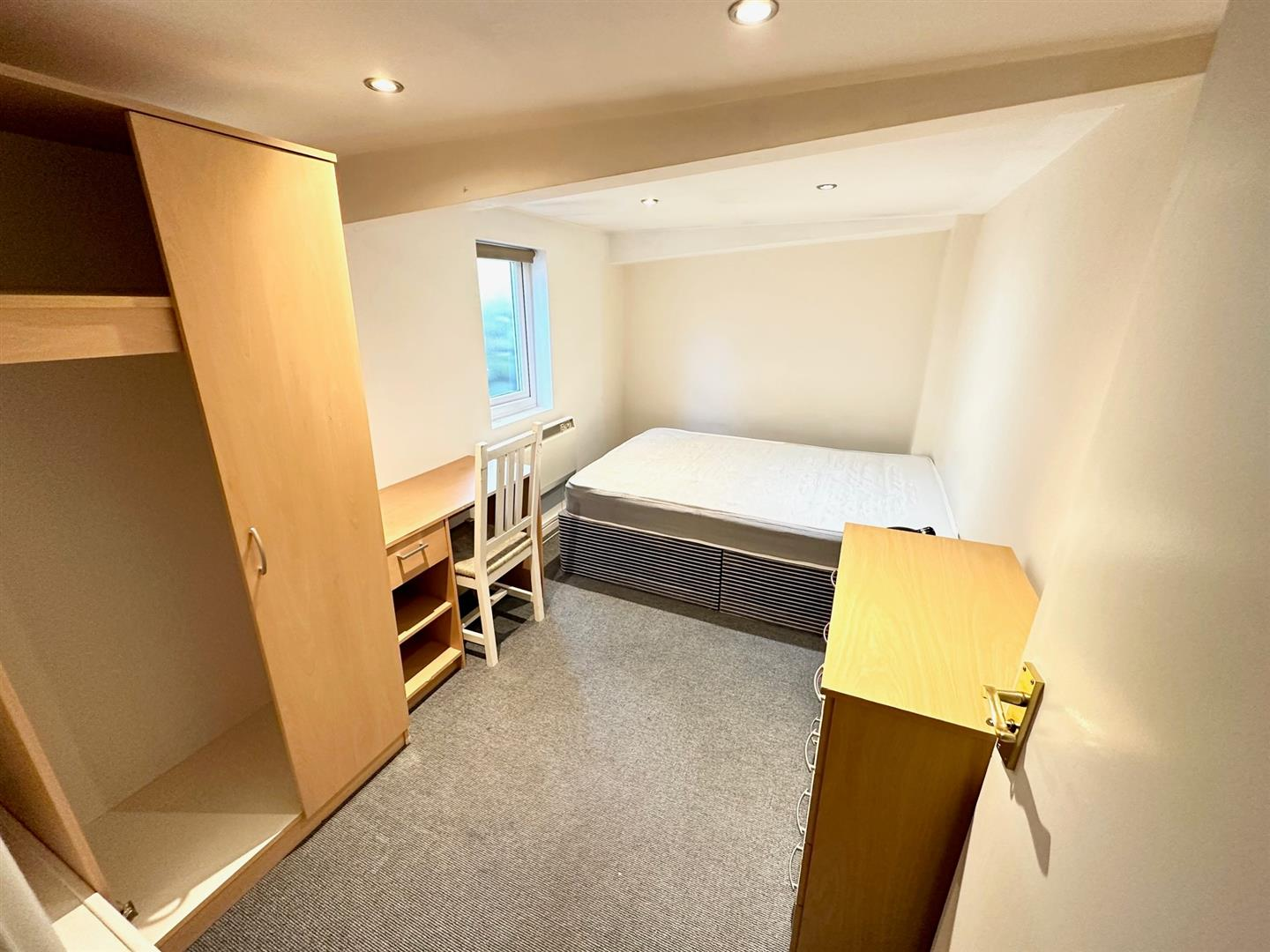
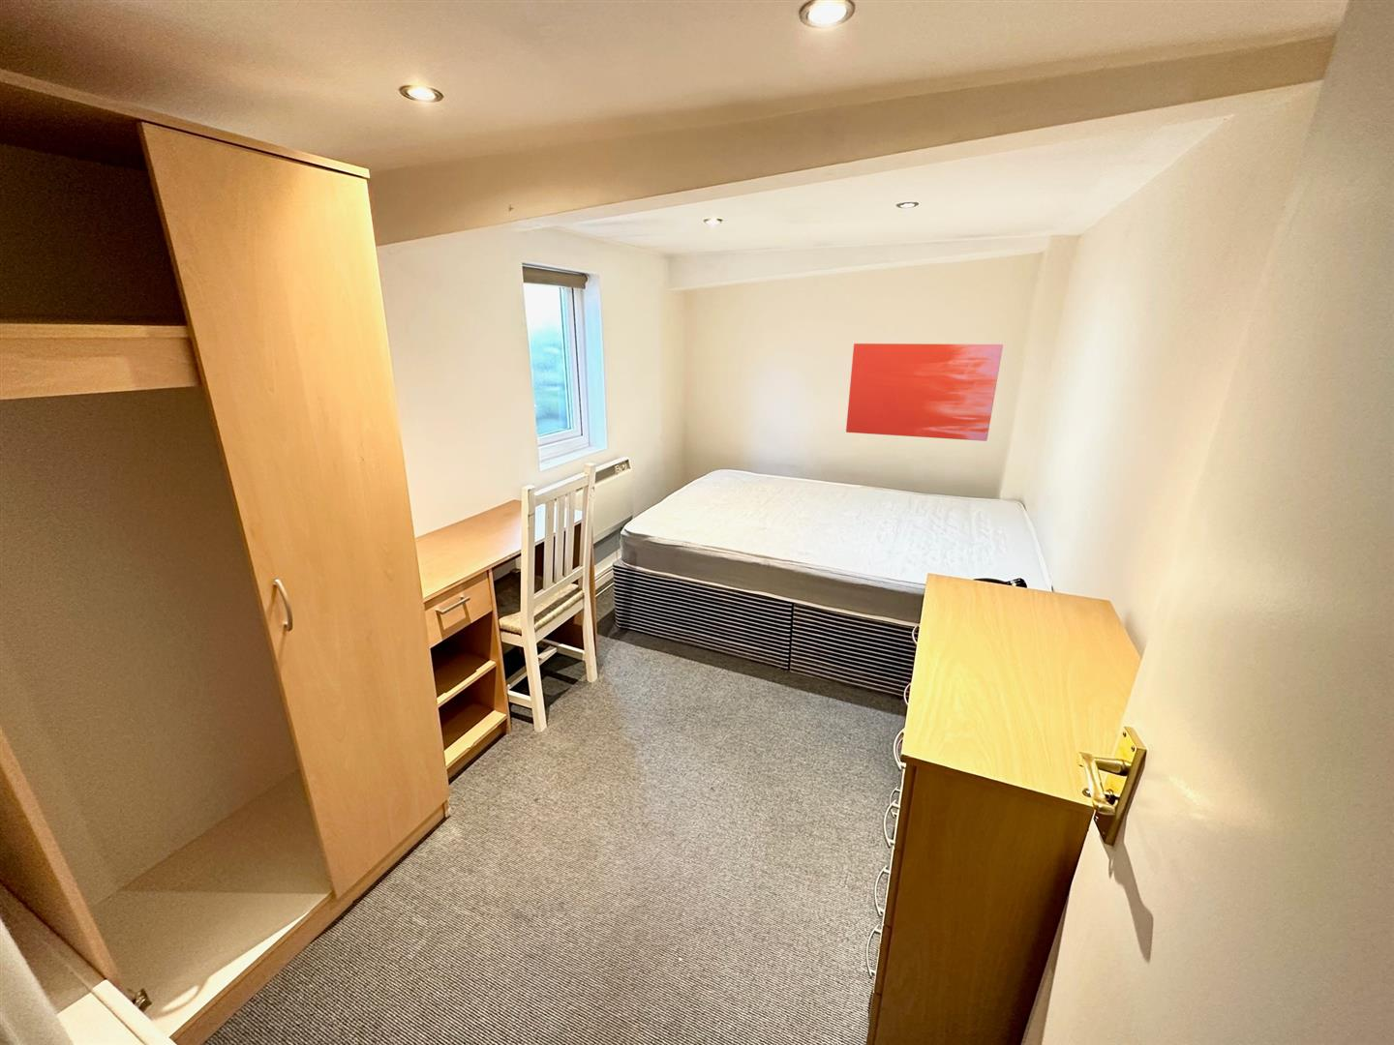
+ wall art [845,342,1004,442]
